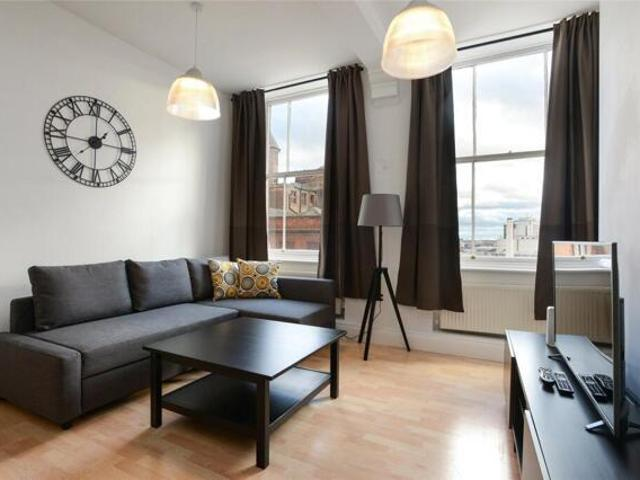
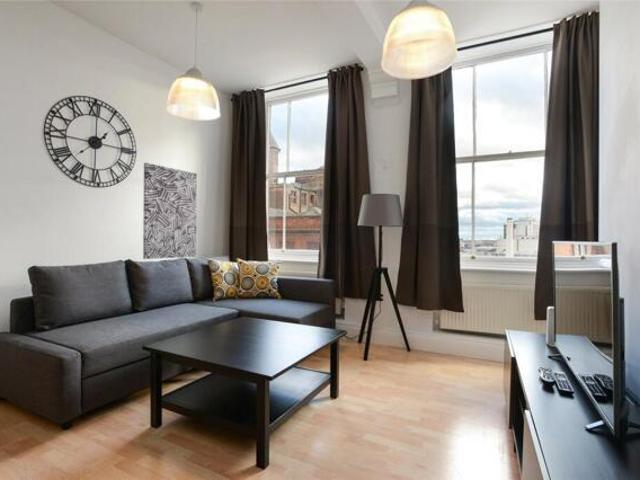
+ wall art [142,162,198,260]
